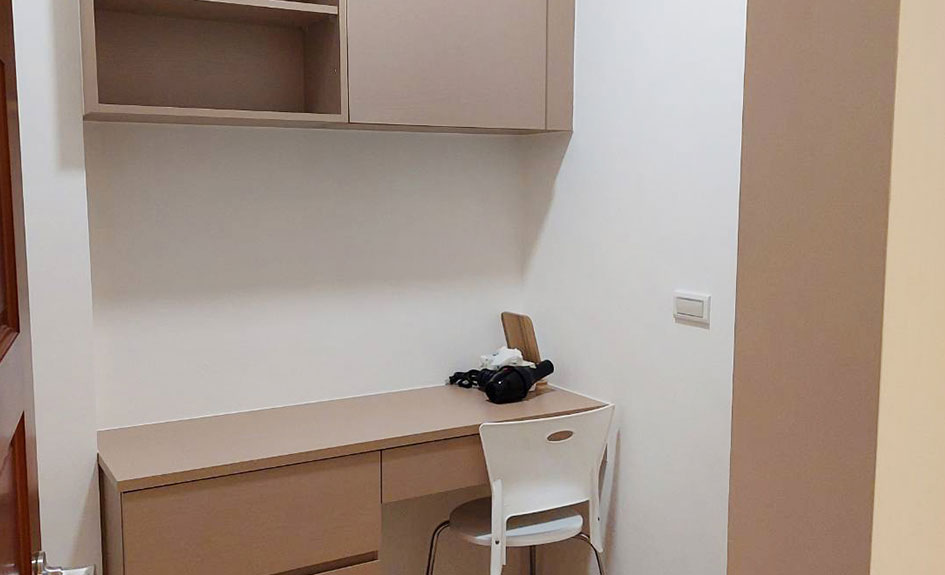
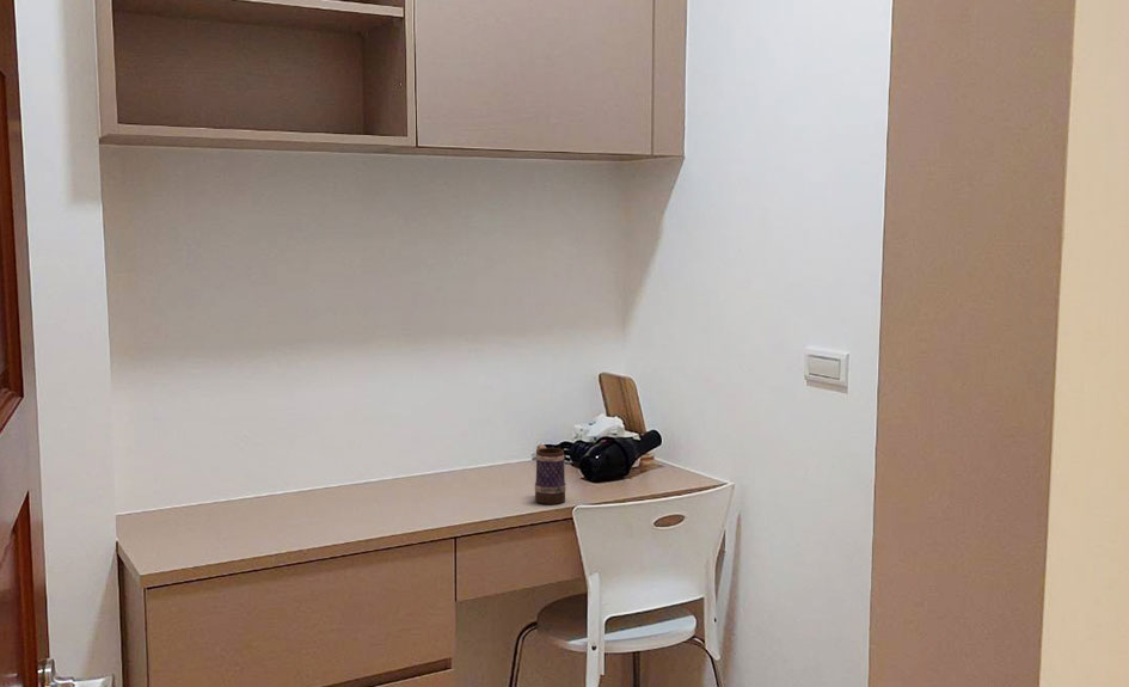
+ mug [534,443,567,505]
